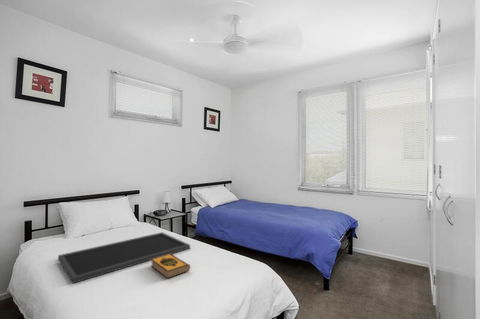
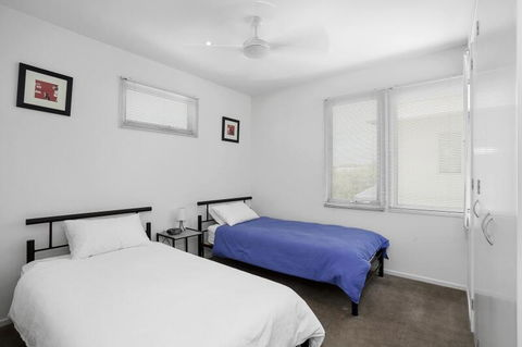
- tray [57,231,191,284]
- hardback book [150,254,191,280]
